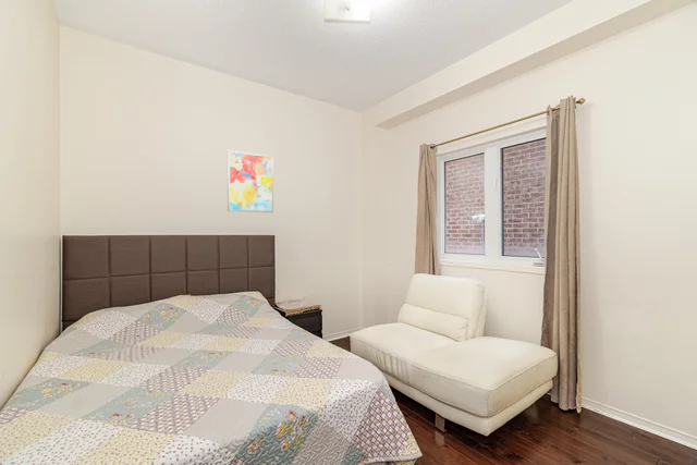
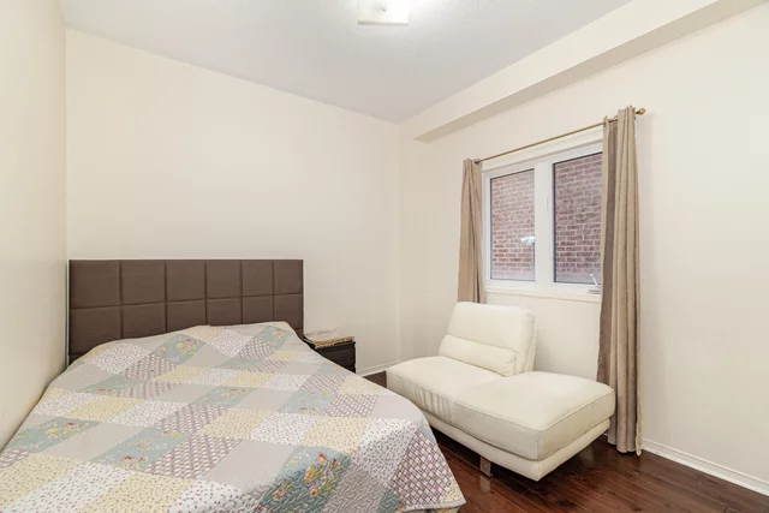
- wall art [227,149,274,213]
